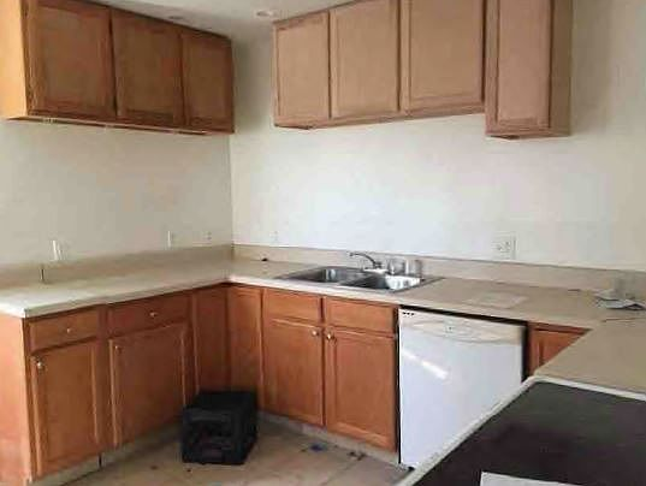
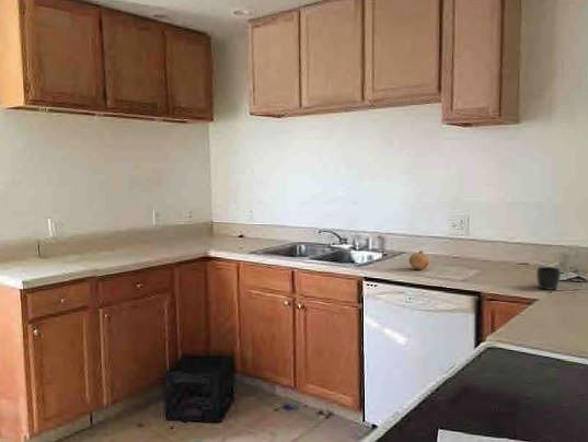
+ fruit [408,249,429,270]
+ mug [535,266,562,291]
